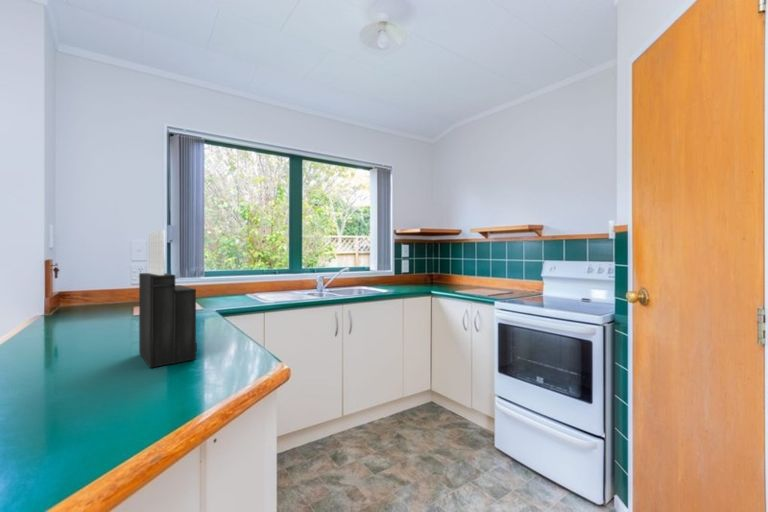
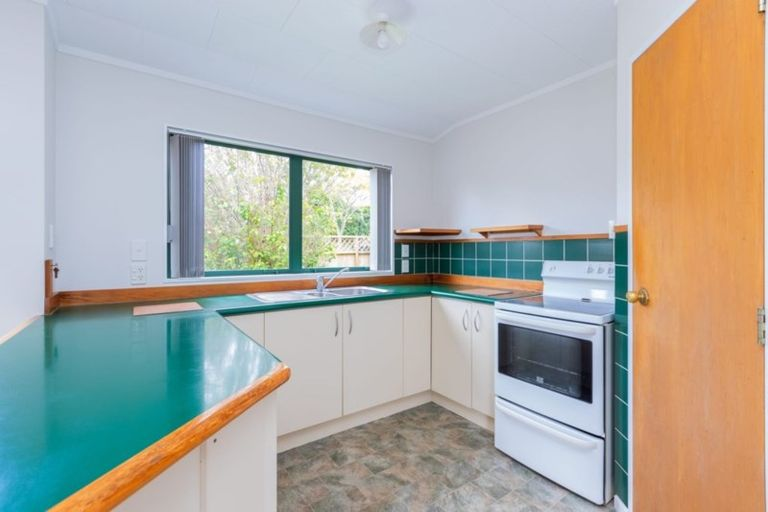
- knife block [138,229,198,369]
